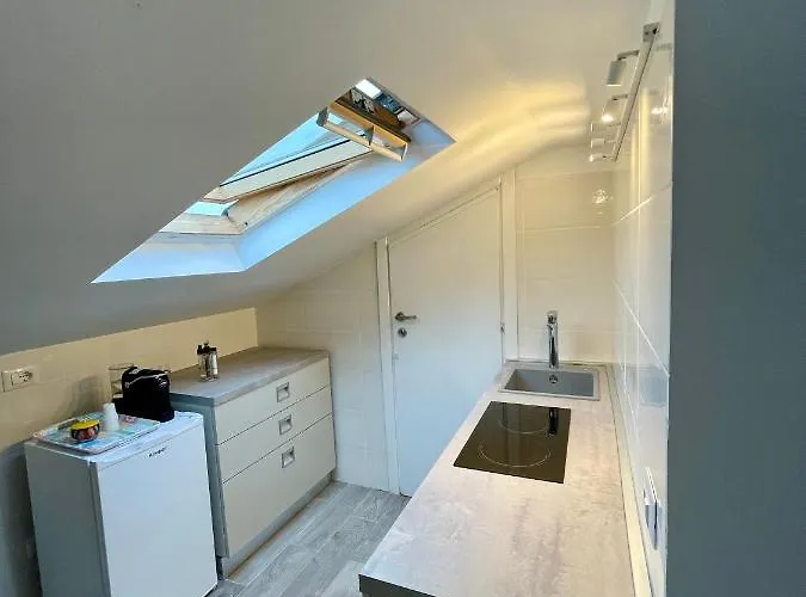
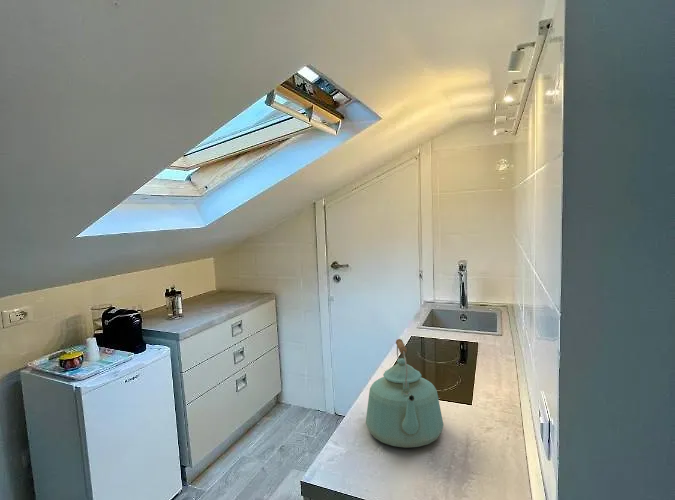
+ kettle [365,338,445,449]
